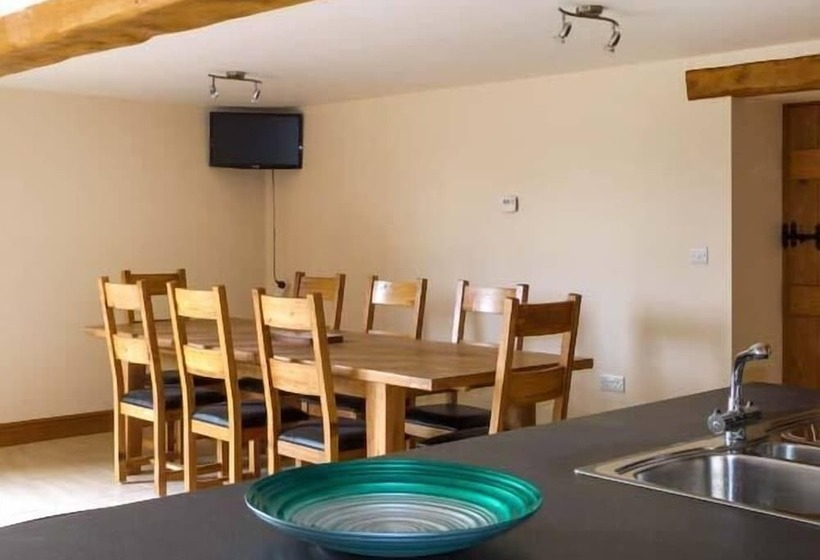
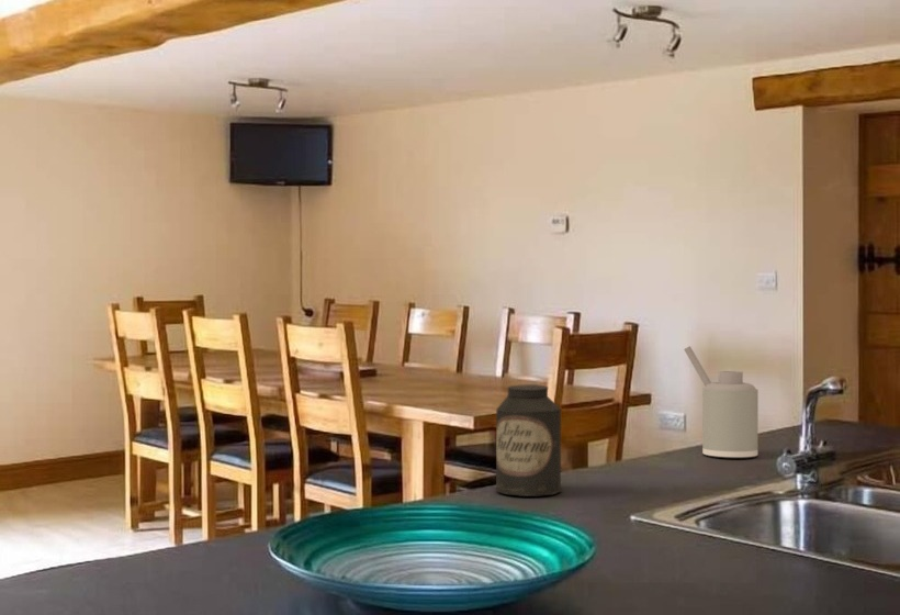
+ soap dispenser [683,345,760,460]
+ canister [495,383,562,497]
